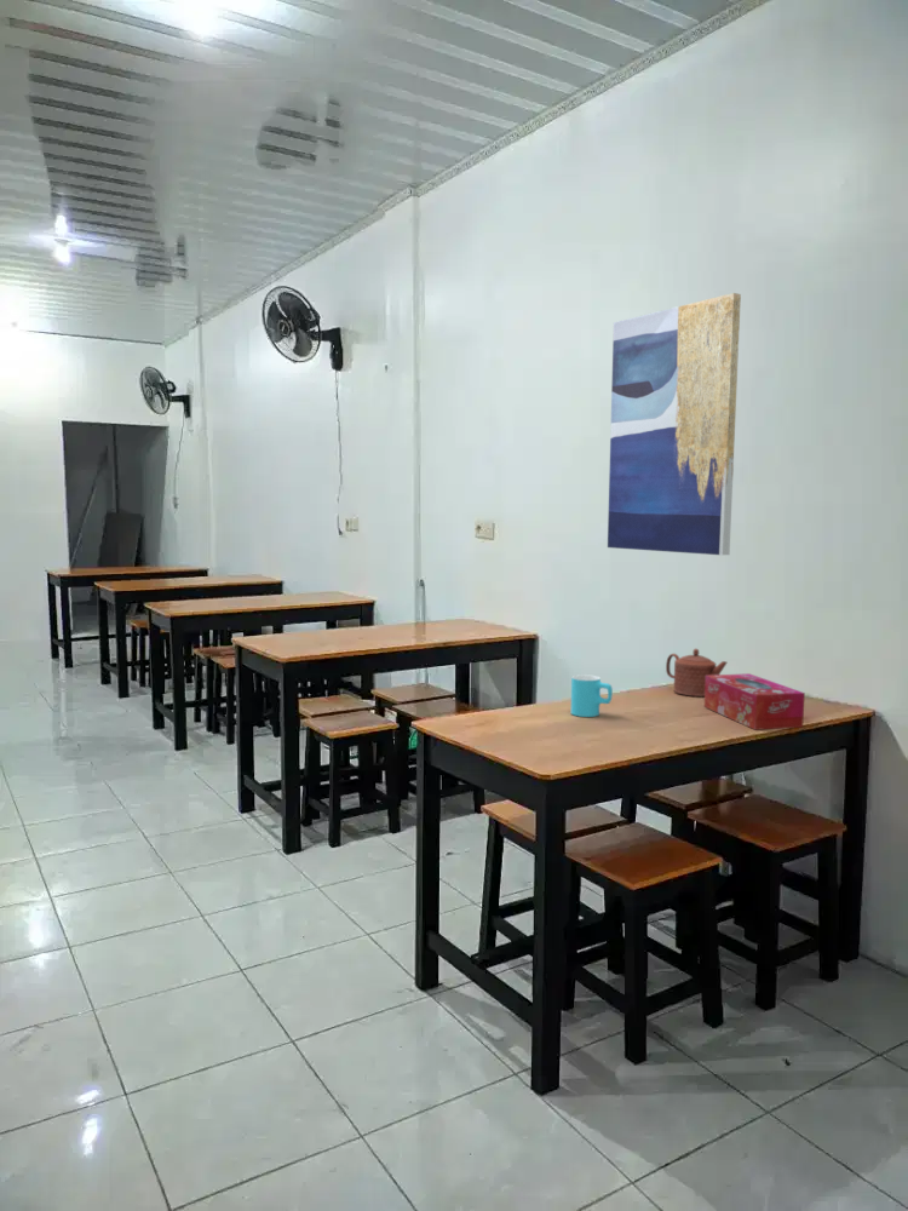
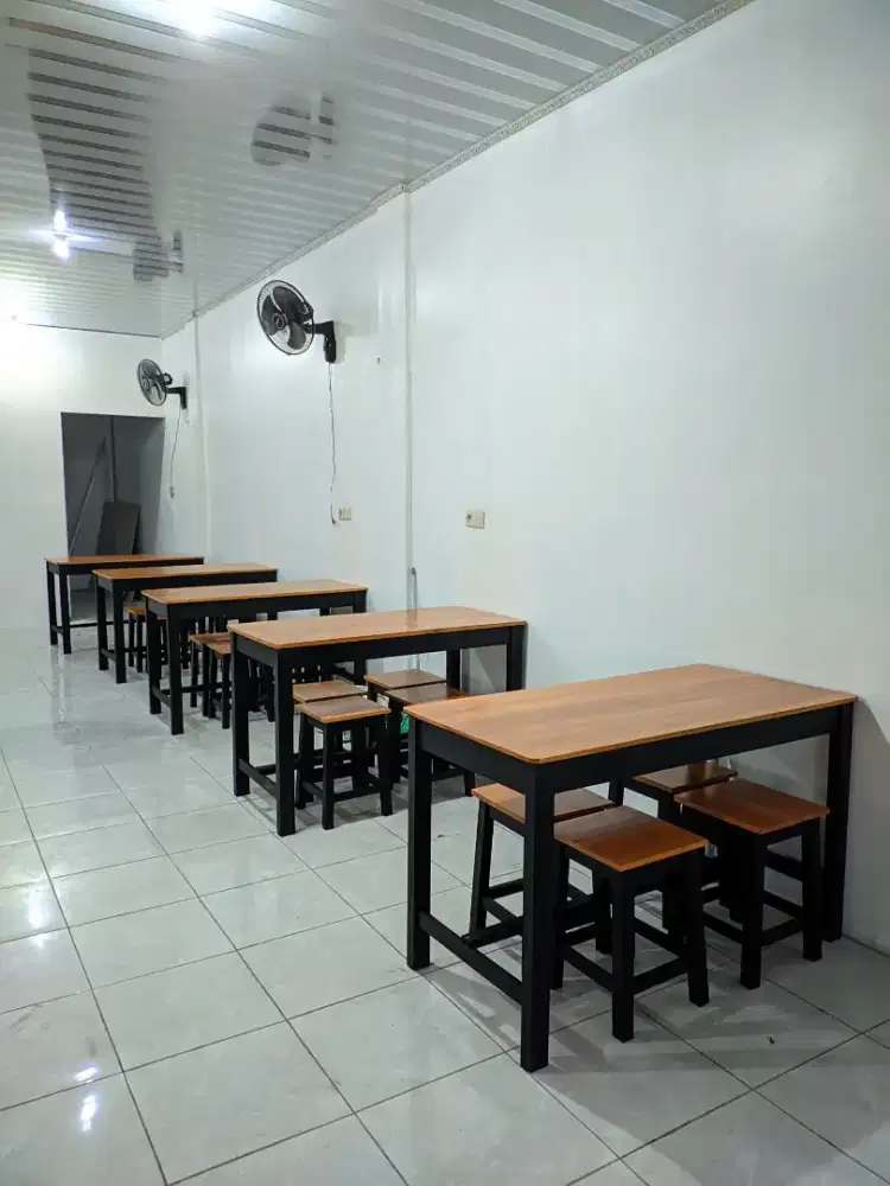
- wall art [607,292,742,556]
- cup [570,673,614,718]
- teapot [665,648,728,698]
- tissue box [703,672,806,731]
